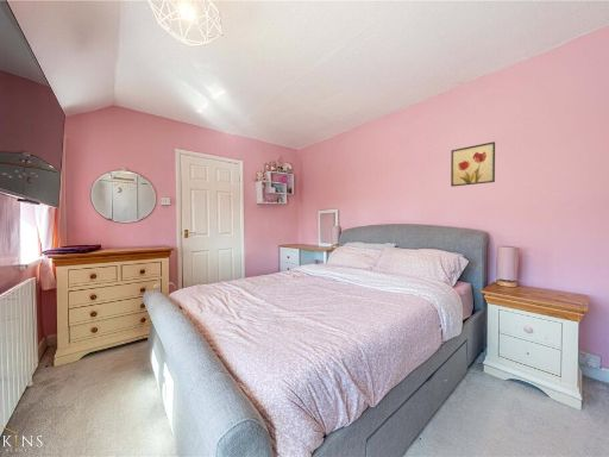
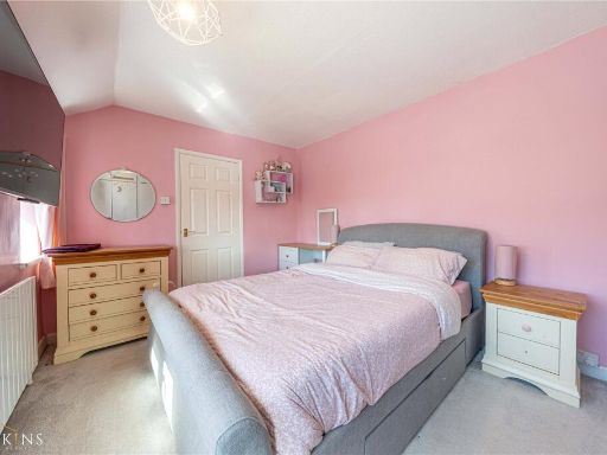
- wall art [450,140,496,188]
